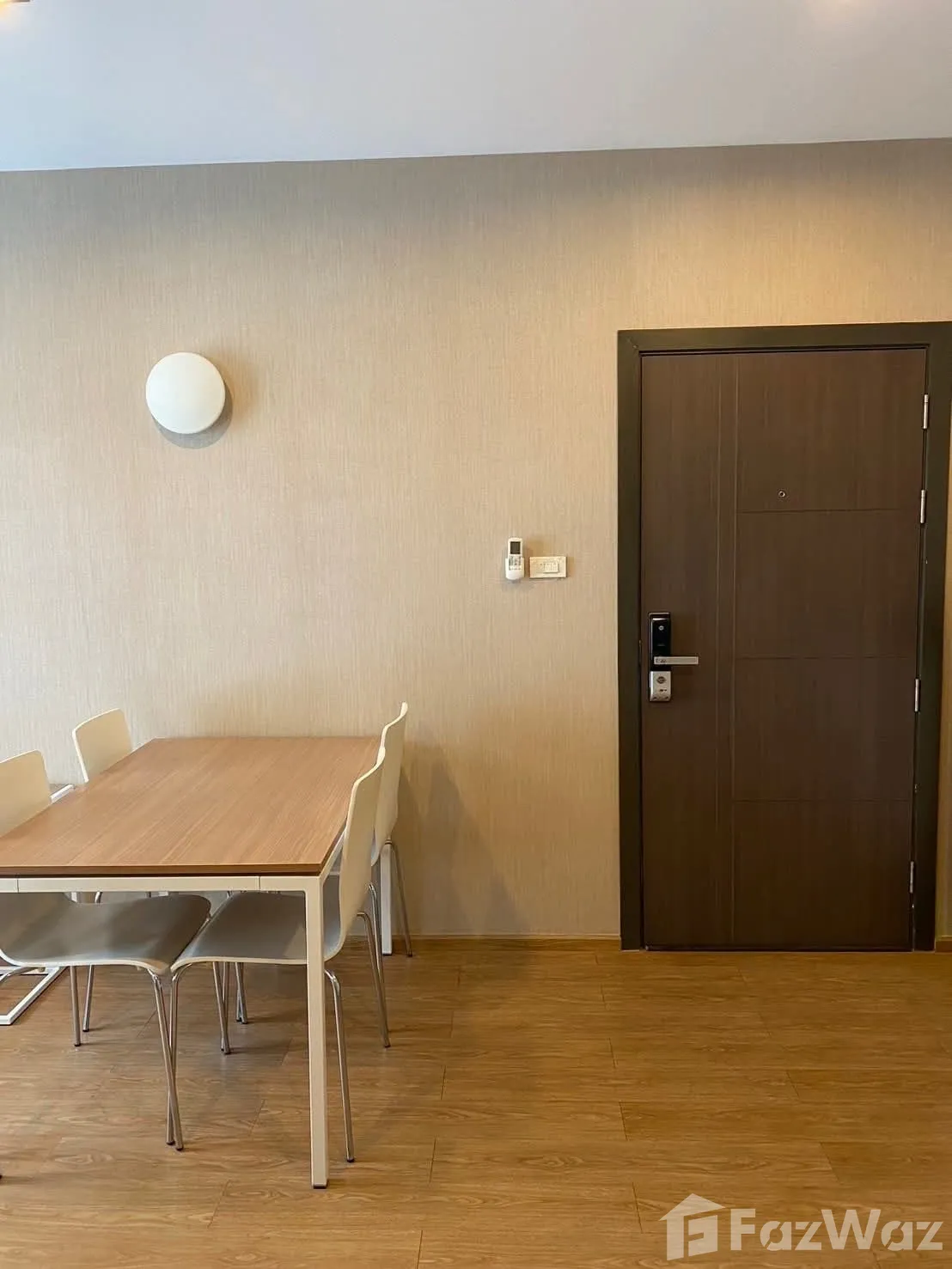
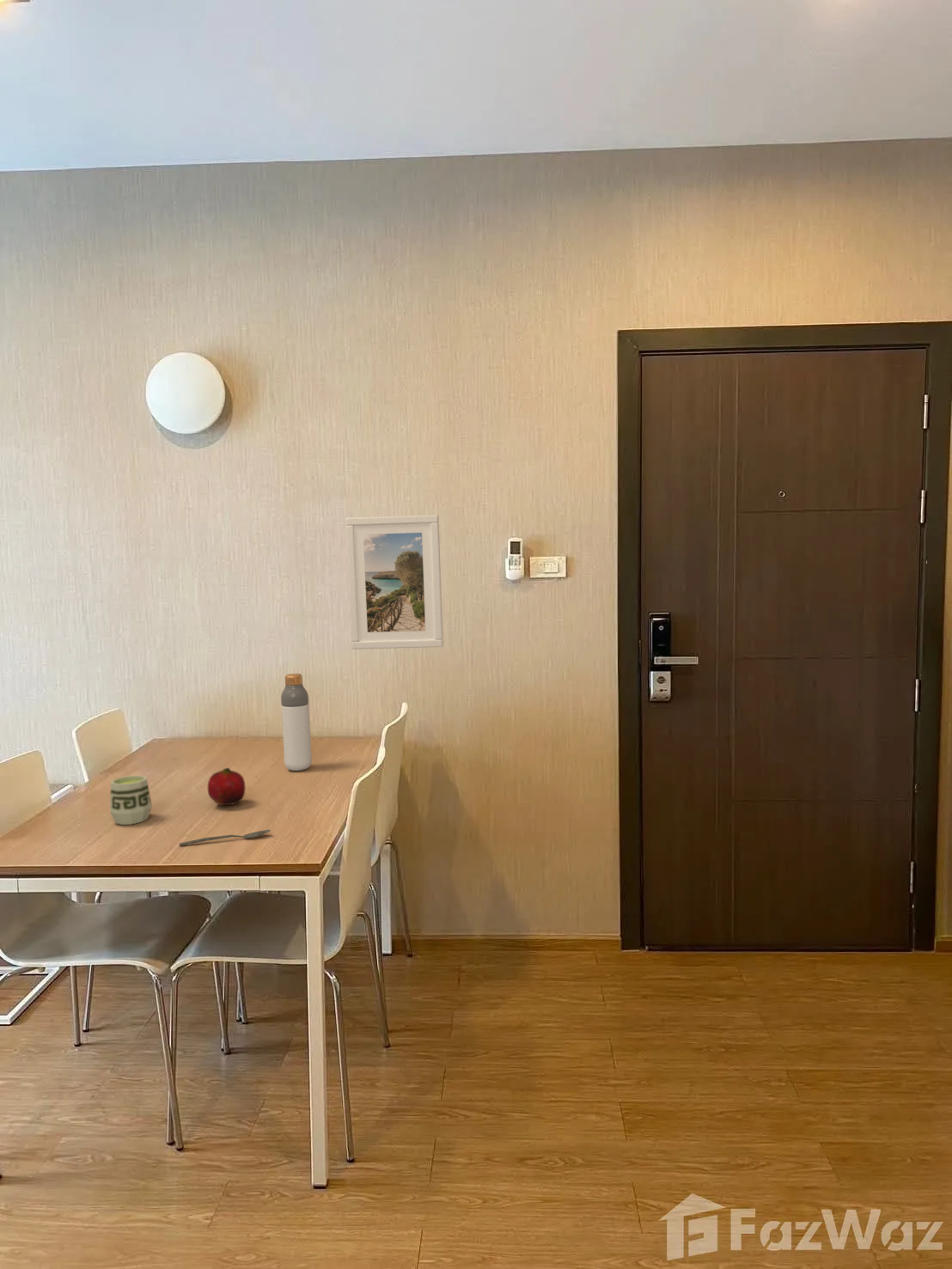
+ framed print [345,514,444,650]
+ spoon [178,829,272,846]
+ bottle [280,673,313,772]
+ fruit [207,767,247,806]
+ cup [109,775,153,826]
